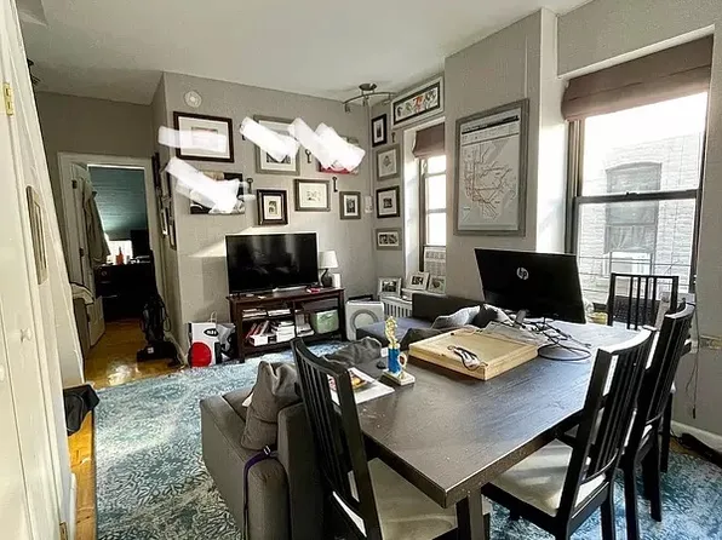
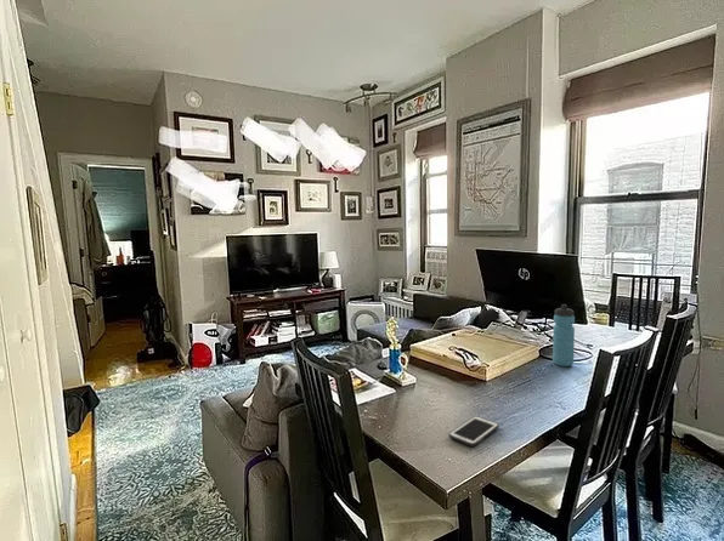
+ cell phone [448,415,500,448]
+ water bottle [552,303,576,368]
